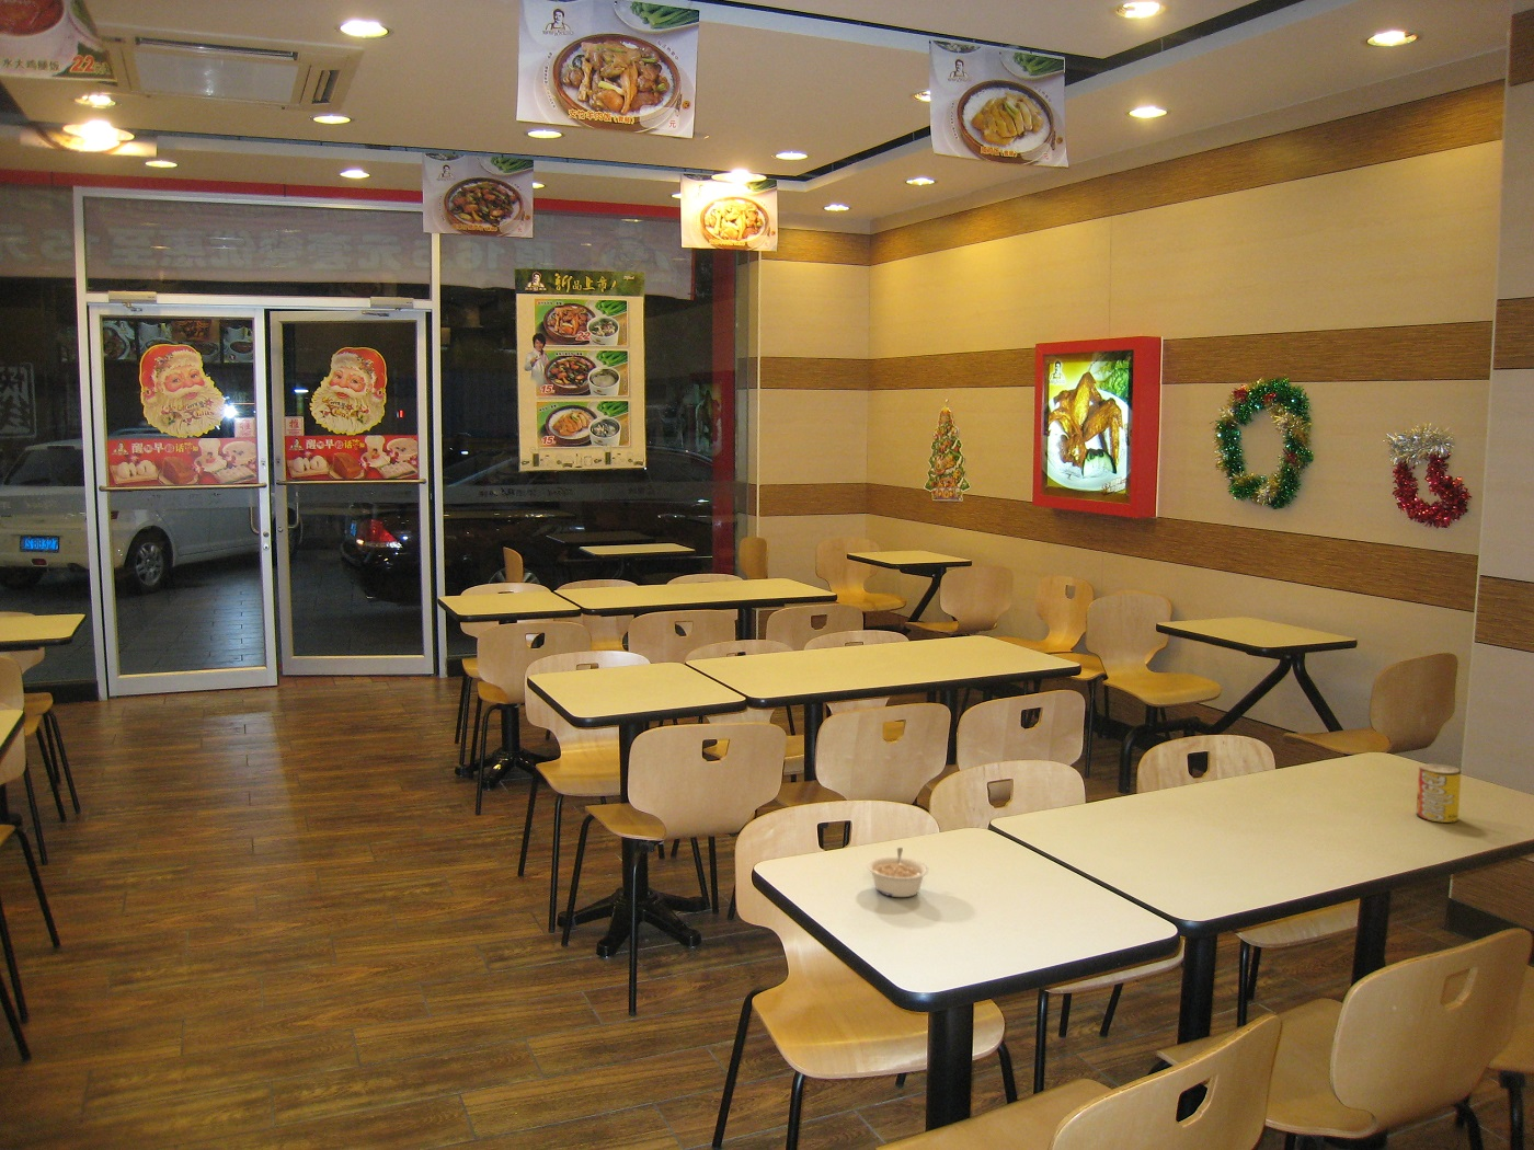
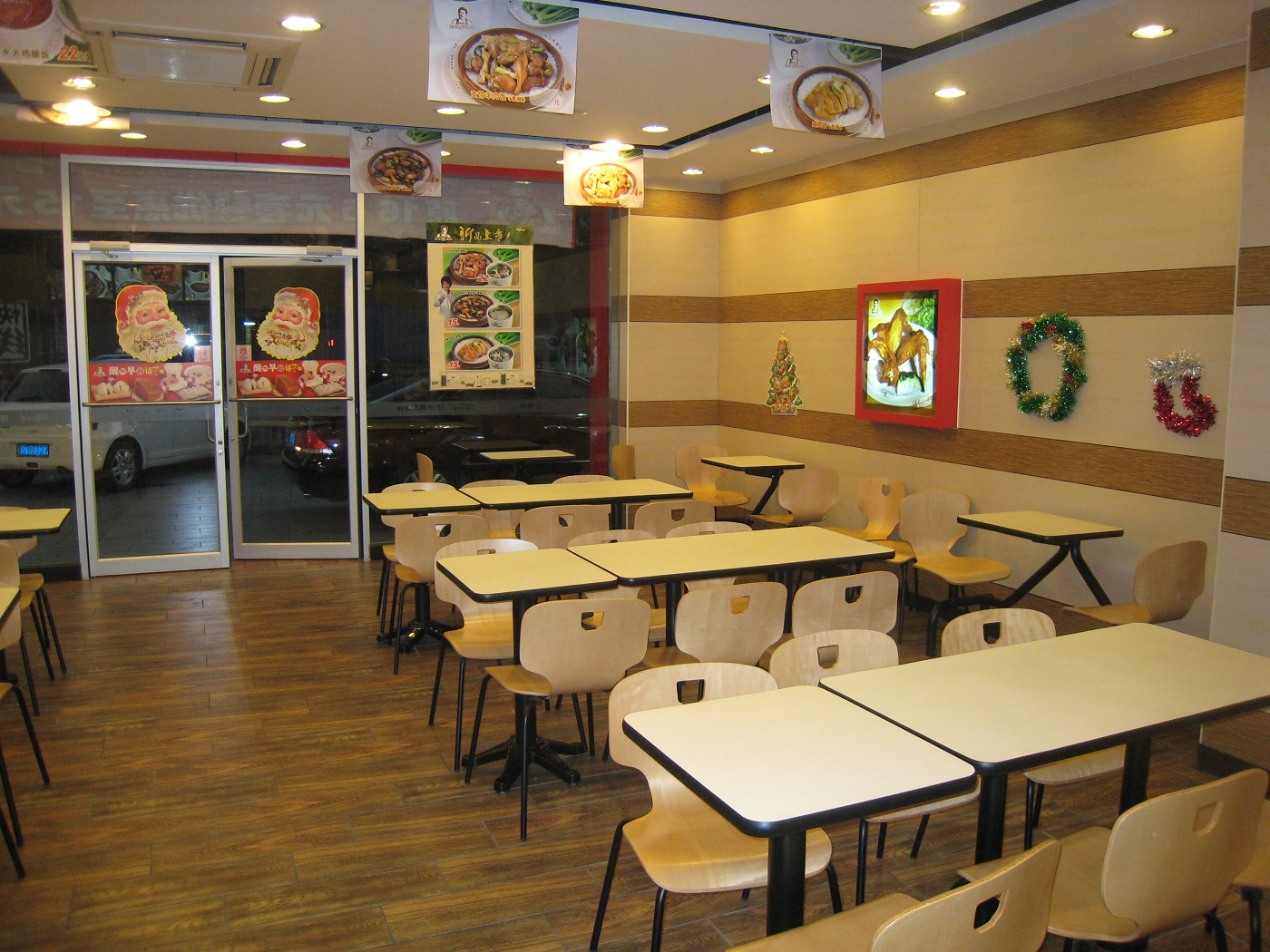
- legume [866,847,929,898]
- beverage can [1416,763,1462,824]
